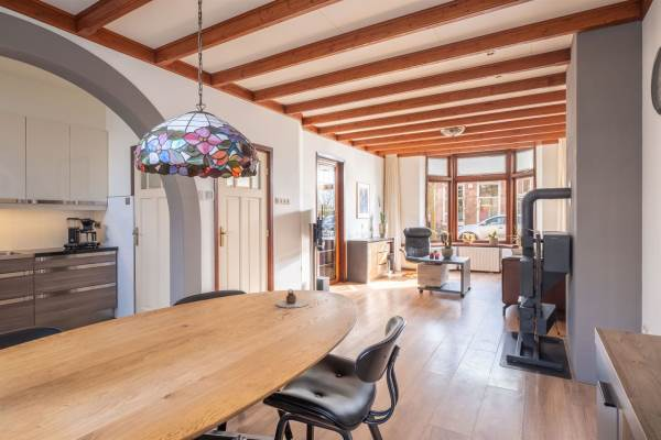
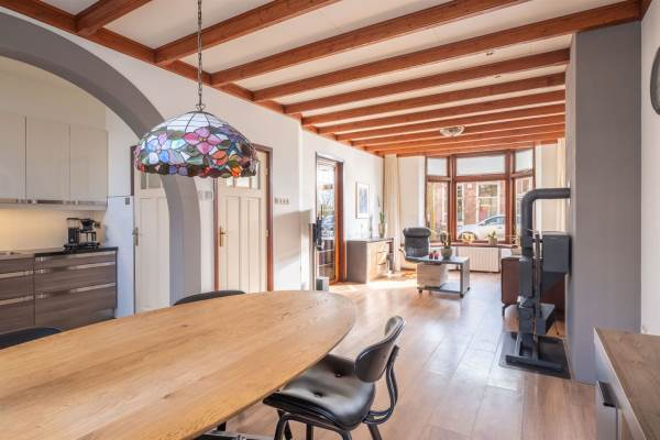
- teapot [275,288,310,309]
